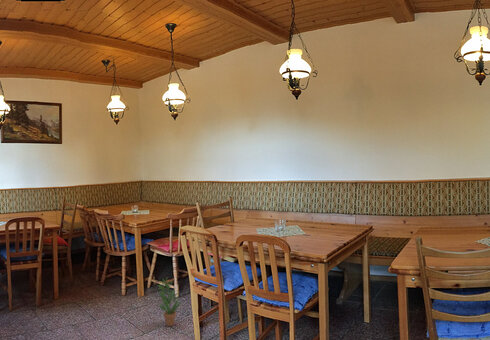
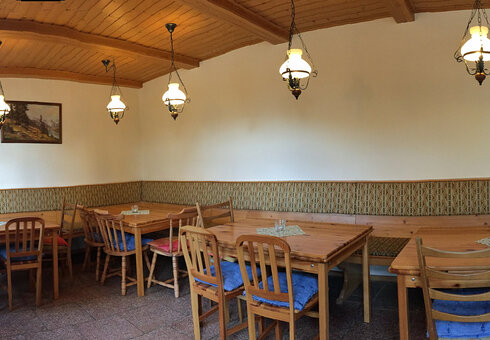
- potted plant [157,276,184,327]
